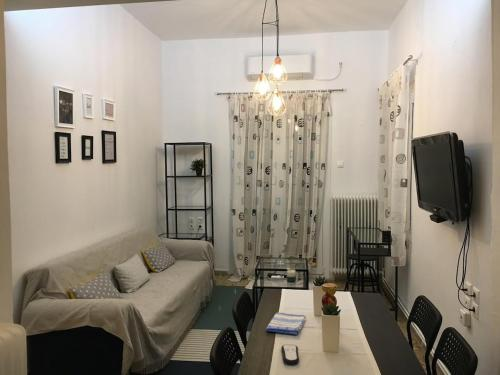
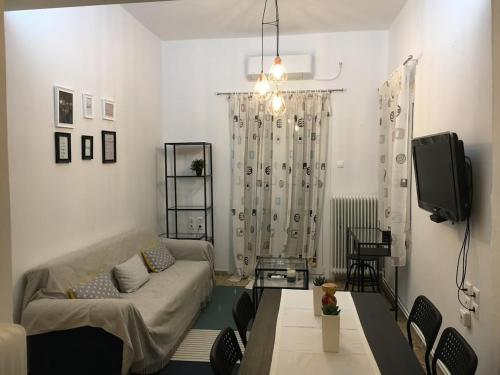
- remote control [280,344,300,365]
- dish towel [265,312,307,336]
